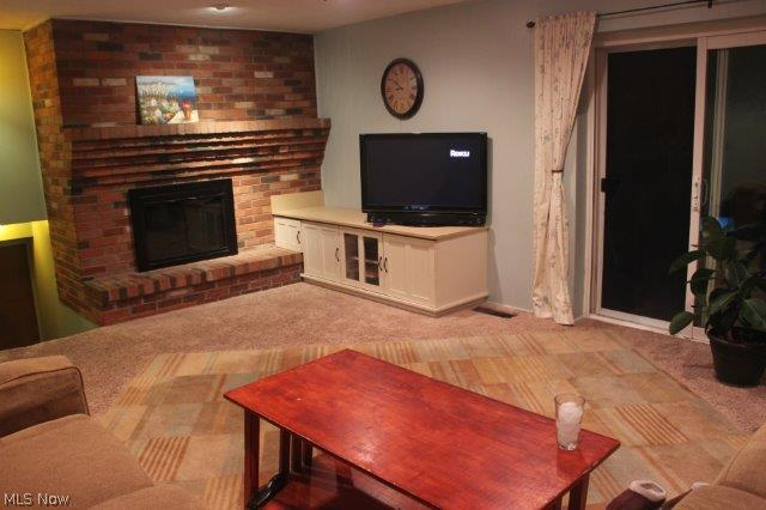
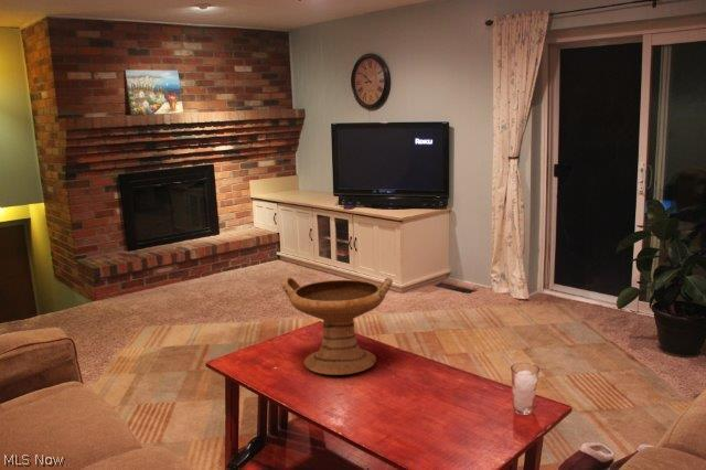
+ decorative bowl [280,277,394,376]
